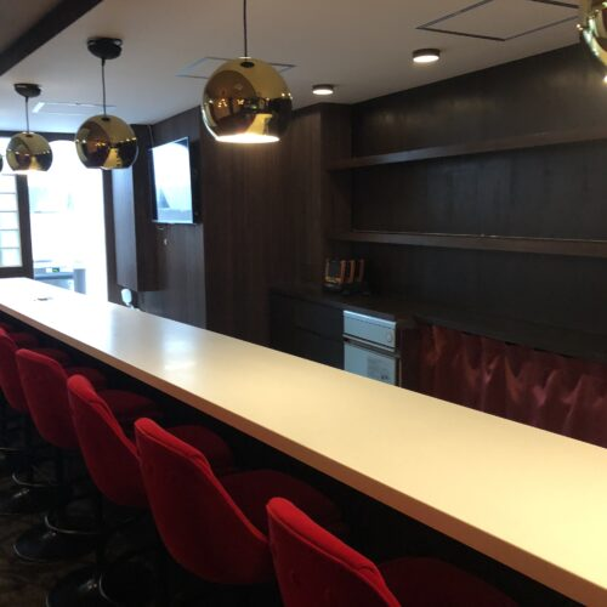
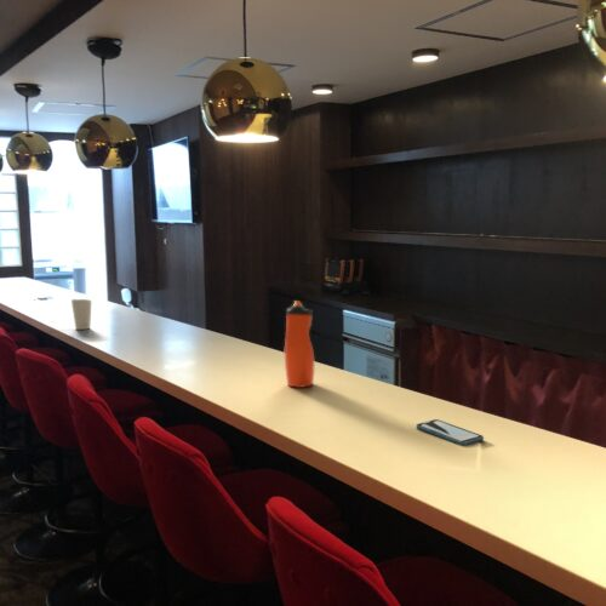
+ water bottle [284,301,316,389]
+ cup [70,298,92,331]
+ smartphone [416,418,485,446]
